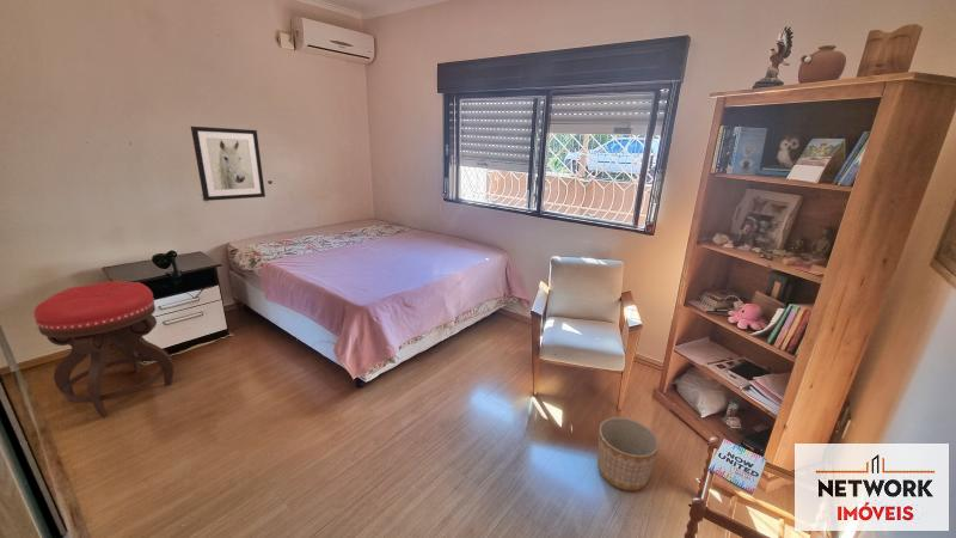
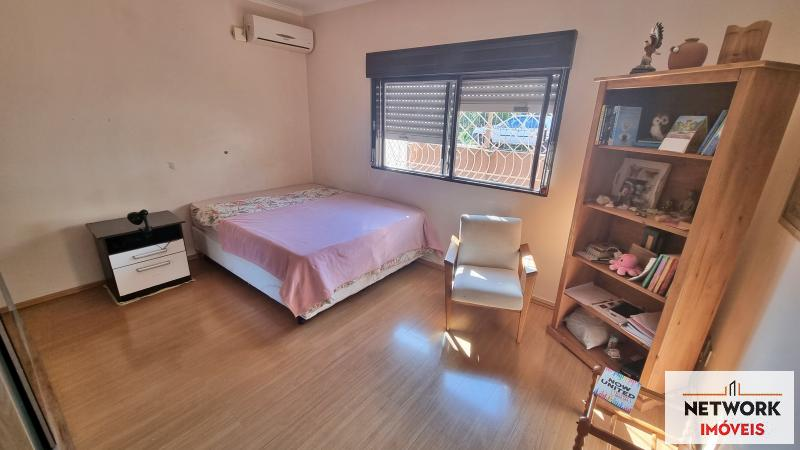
- wall art [190,126,266,202]
- planter [596,416,660,491]
- stool [32,280,176,418]
